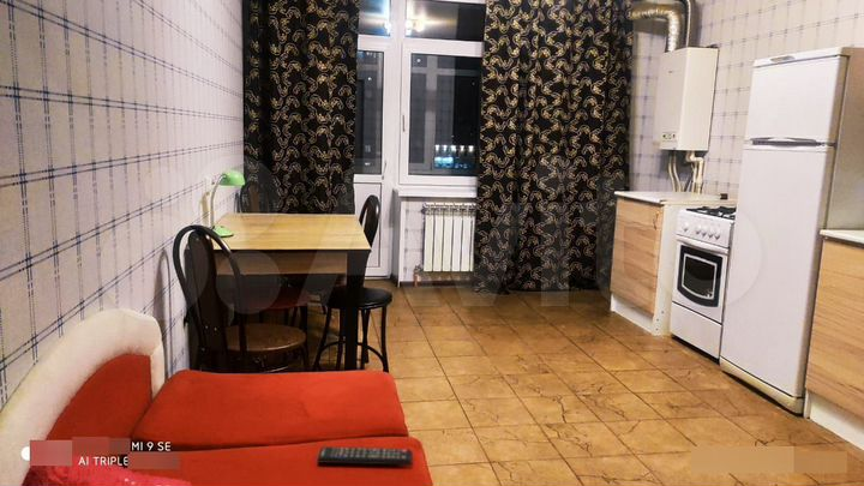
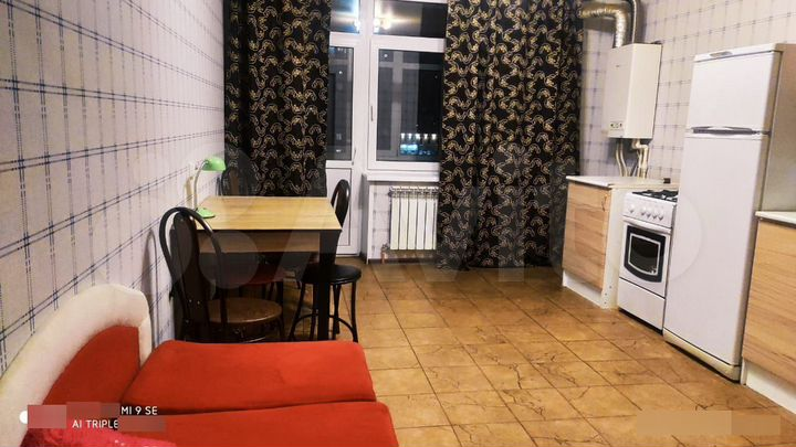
- remote control [316,445,414,467]
